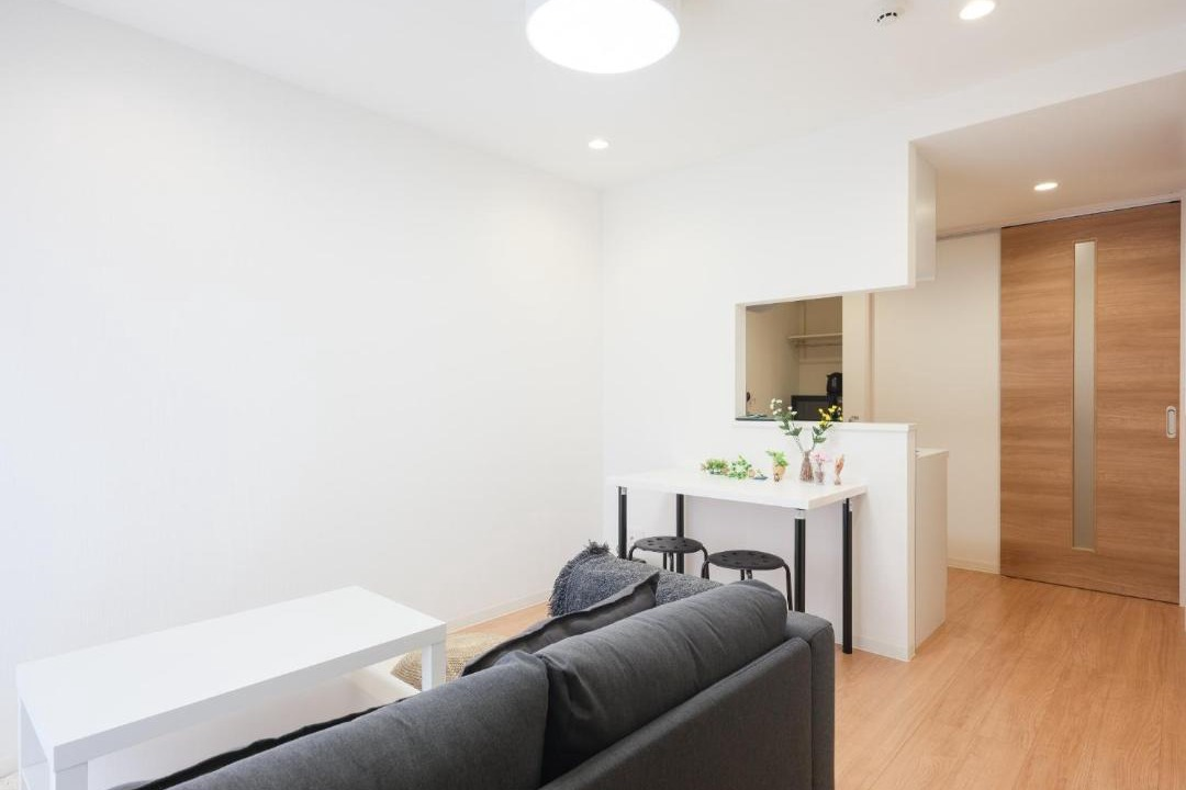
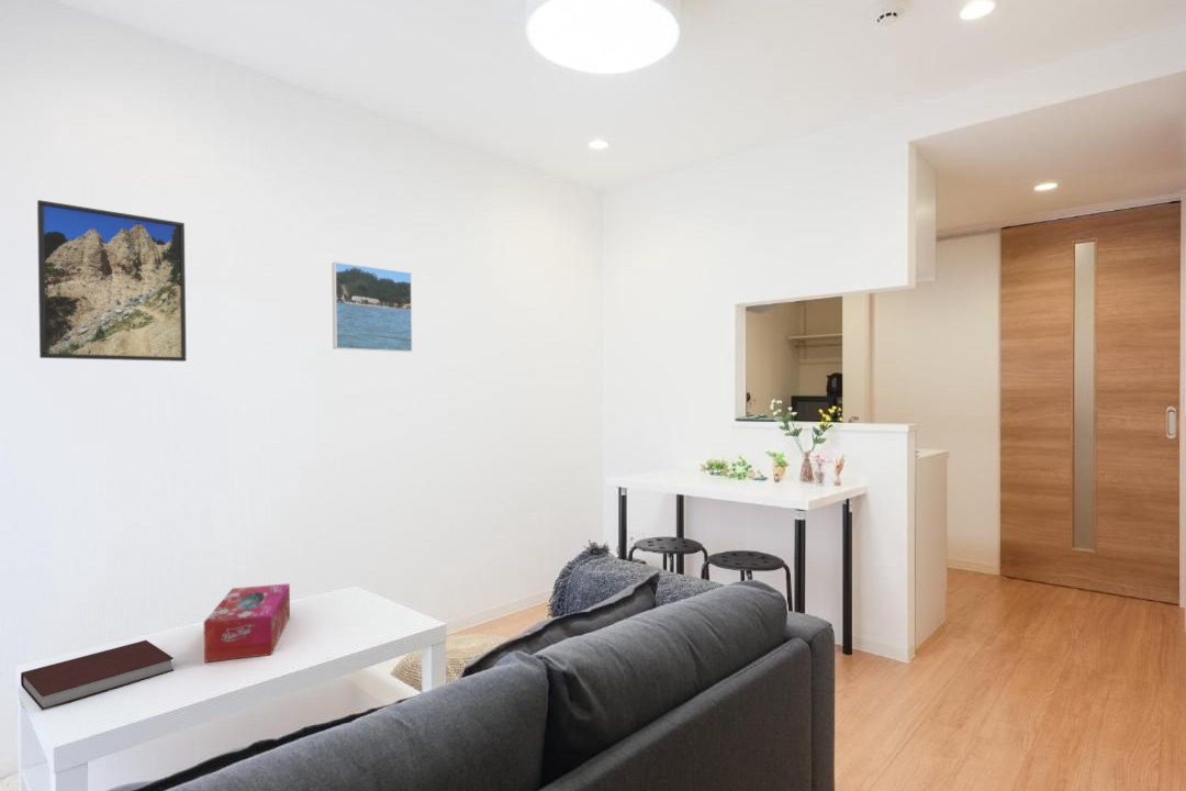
+ tissue box [203,582,291,664]
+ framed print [36,199,188,363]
+ notebook [20,639,175,711]
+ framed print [331,261,413,353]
